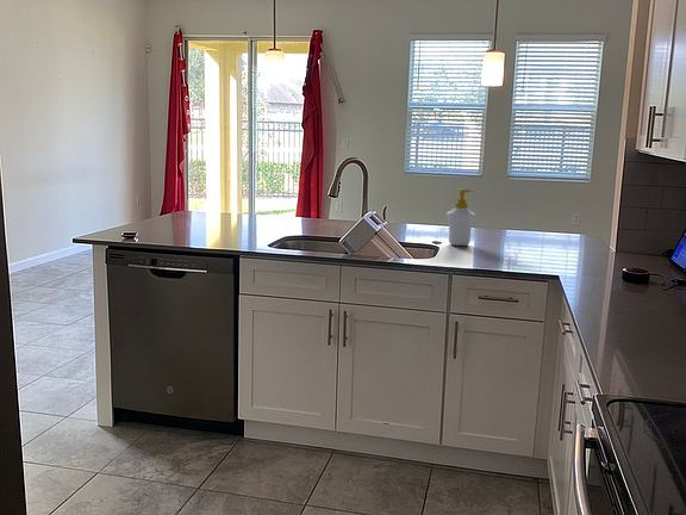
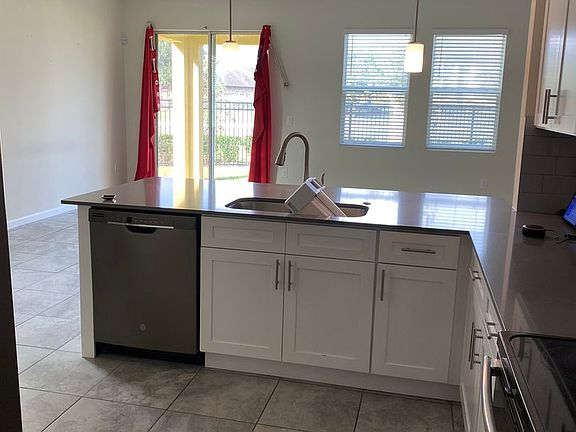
- soap bottle [445,187,476,247]
